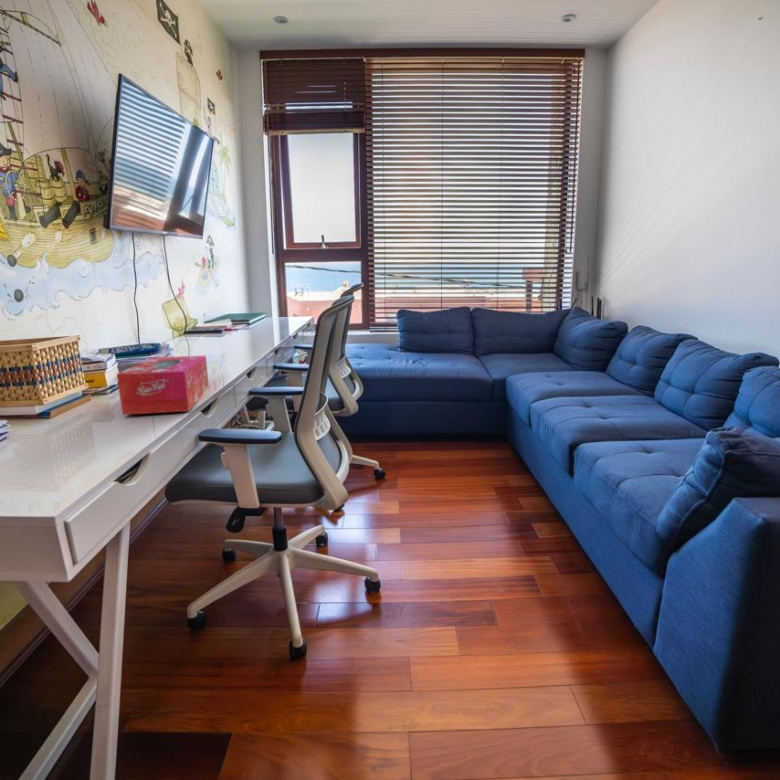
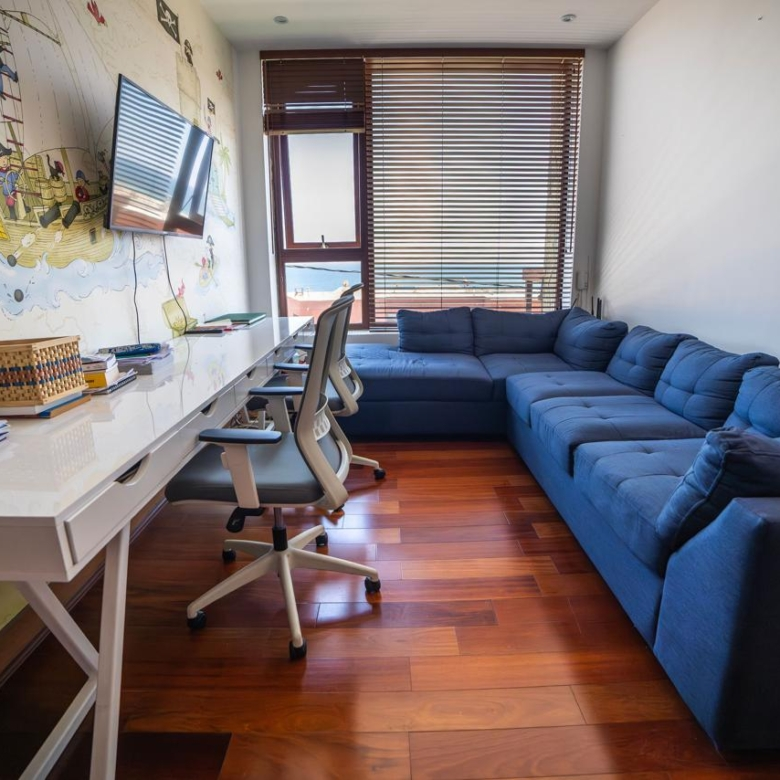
- tissue box [116,355,210,416]
